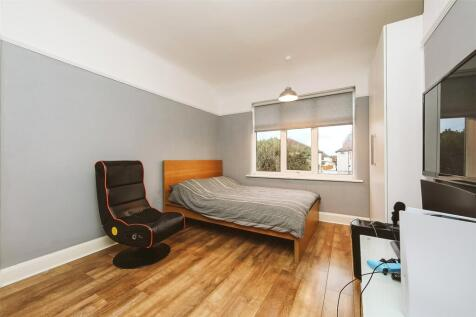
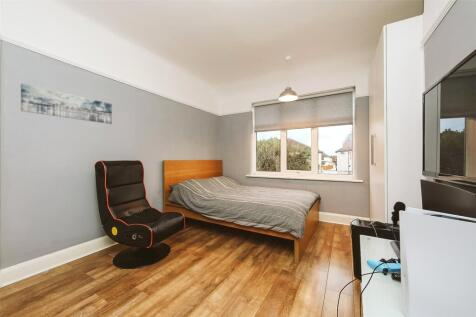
+ wall art [20,83,113,125]
